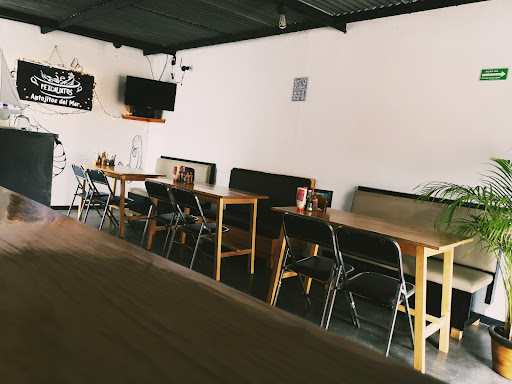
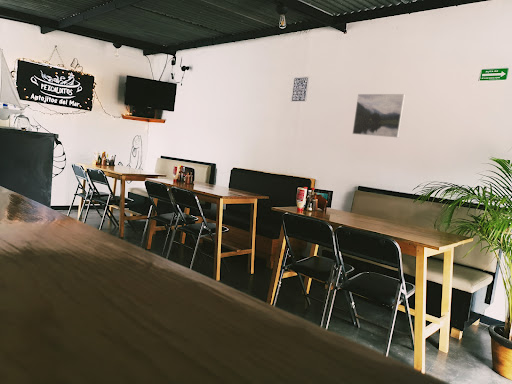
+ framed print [352,93,406,139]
